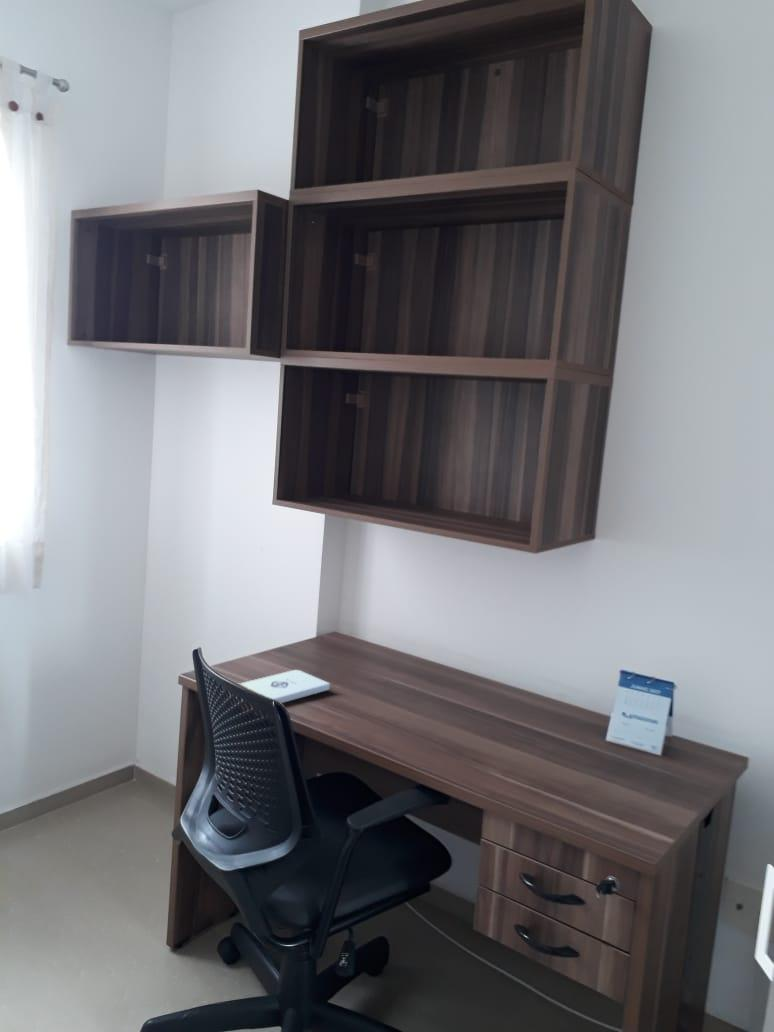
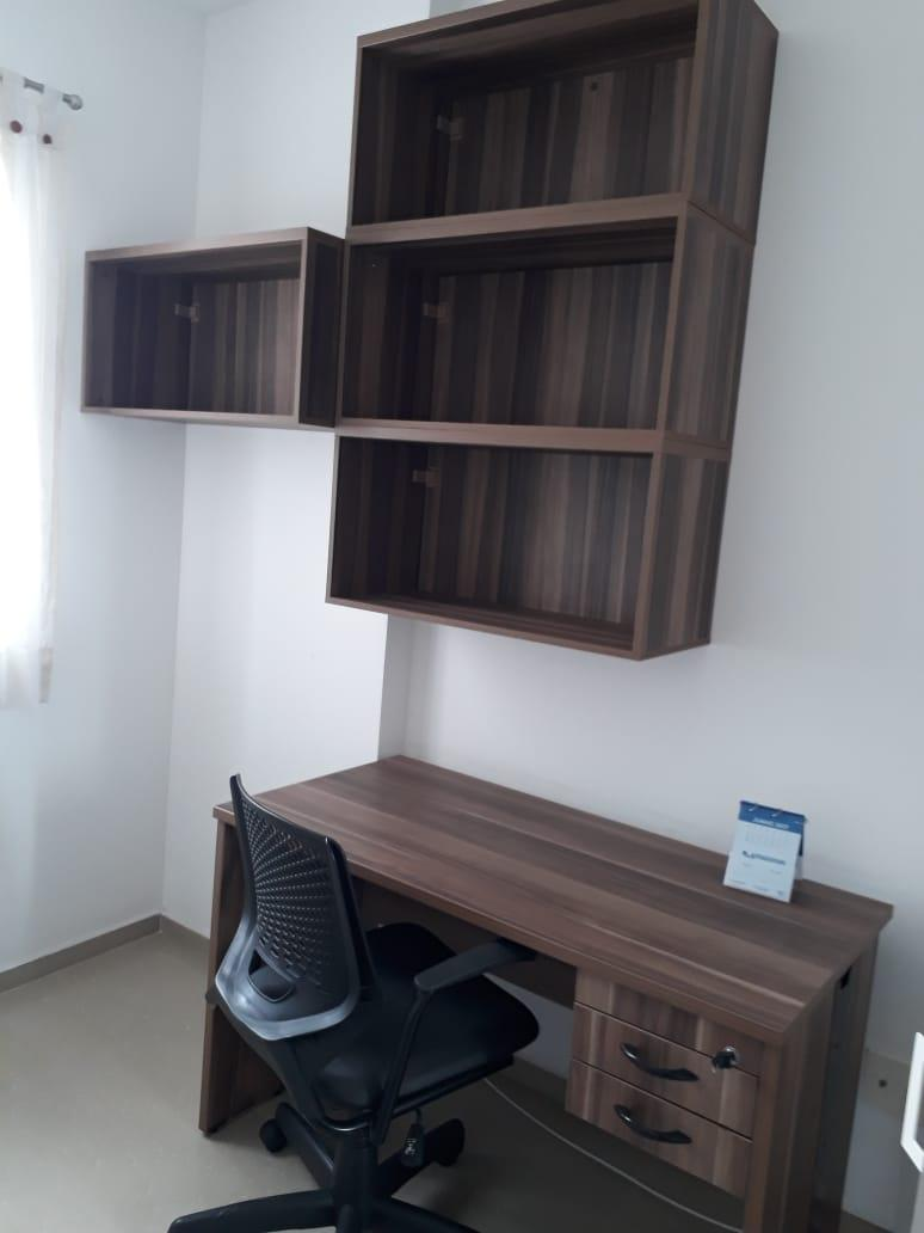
- notepad [239,669,331,704]
